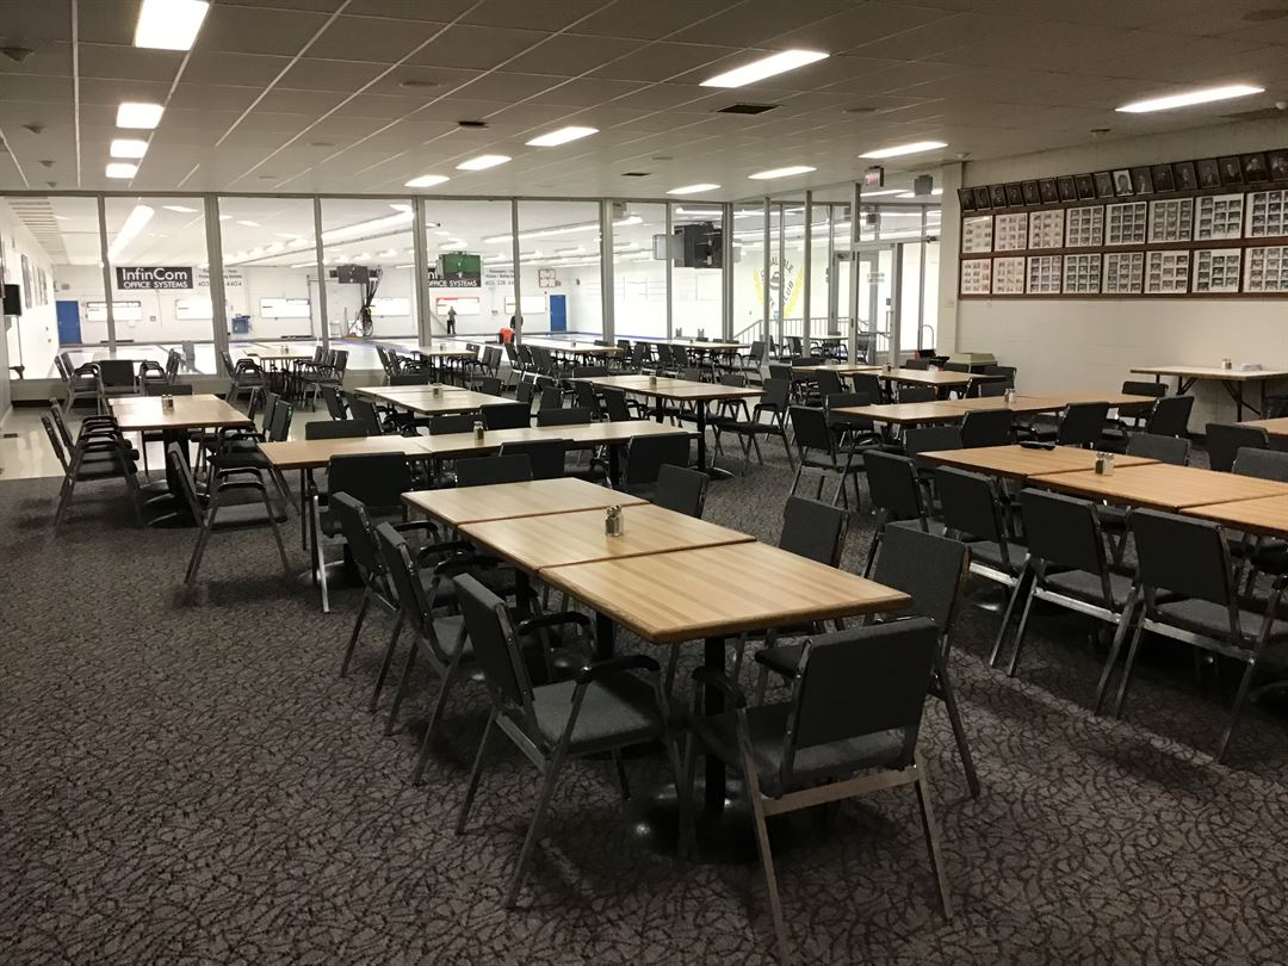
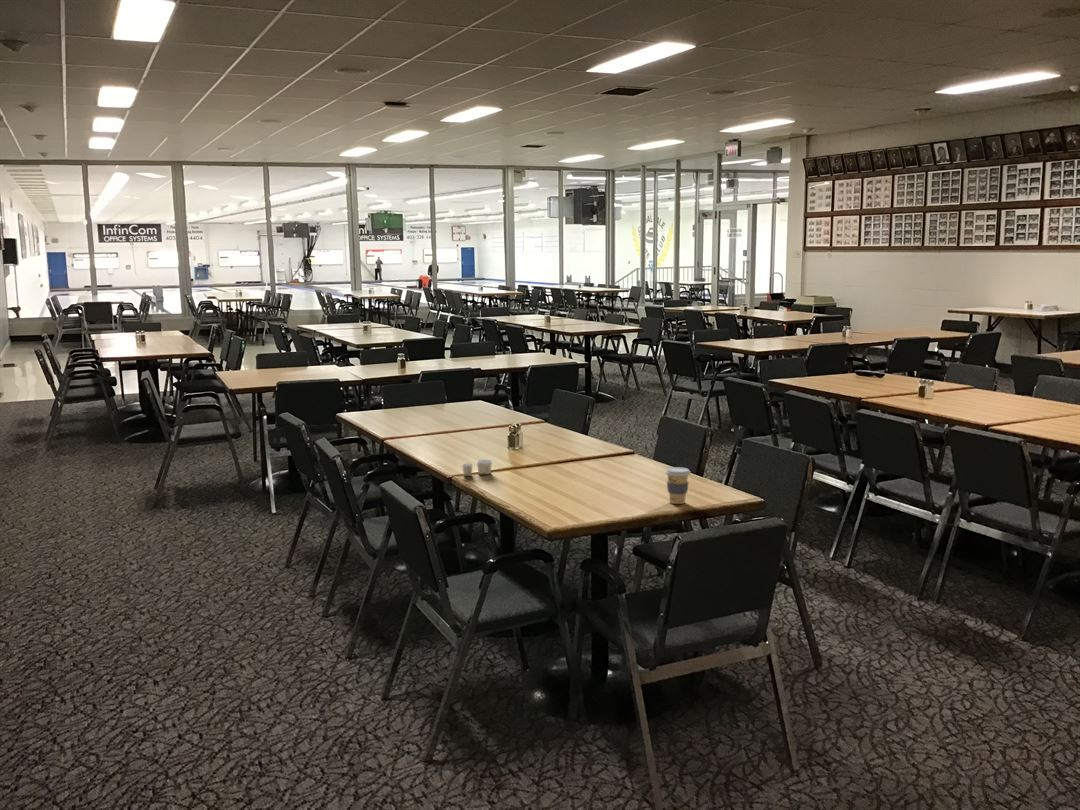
+ paper cup [461,459,493,477]
+ coffee cup [664,466,691,505]
